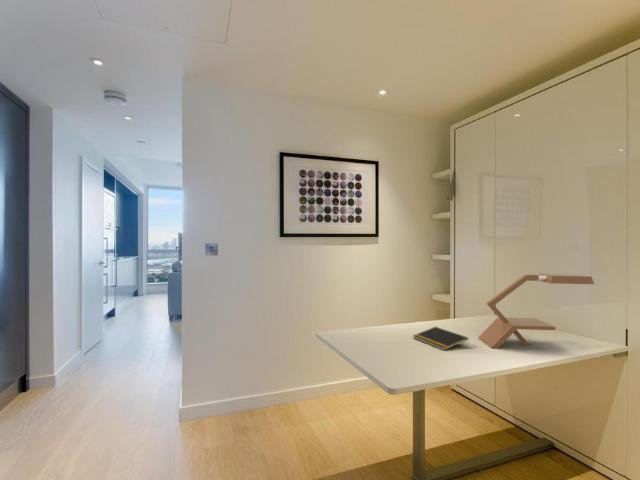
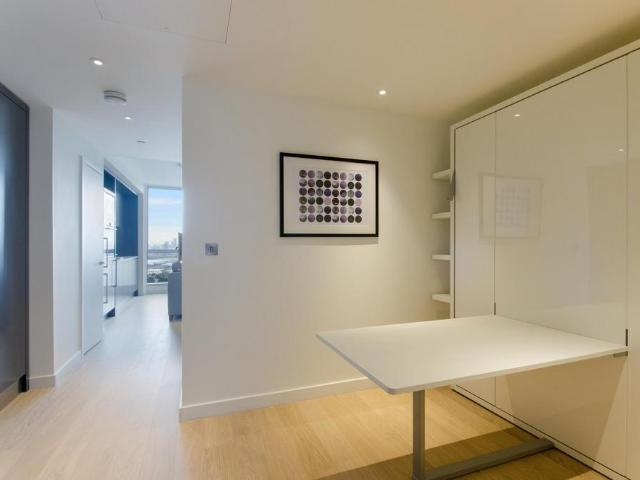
- notepad [412,326,469,351]
- desk lamp [477,272,595,349]
